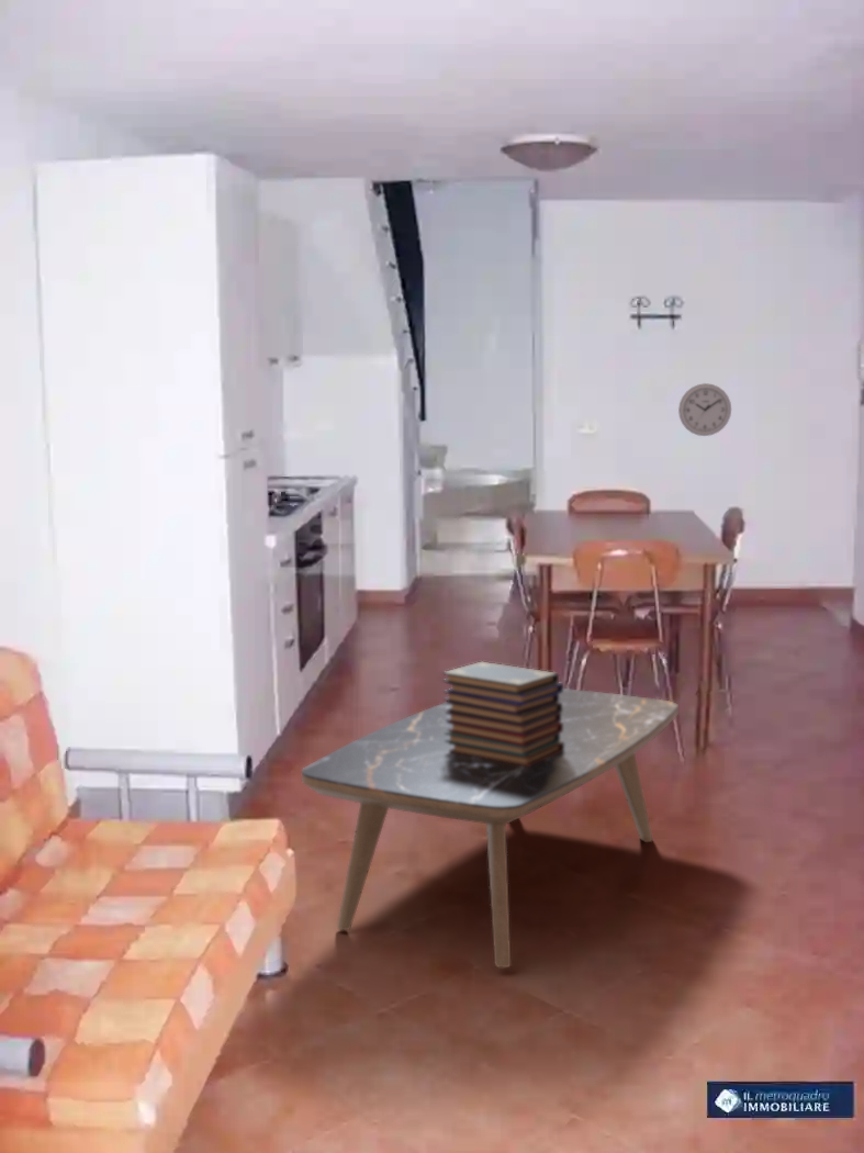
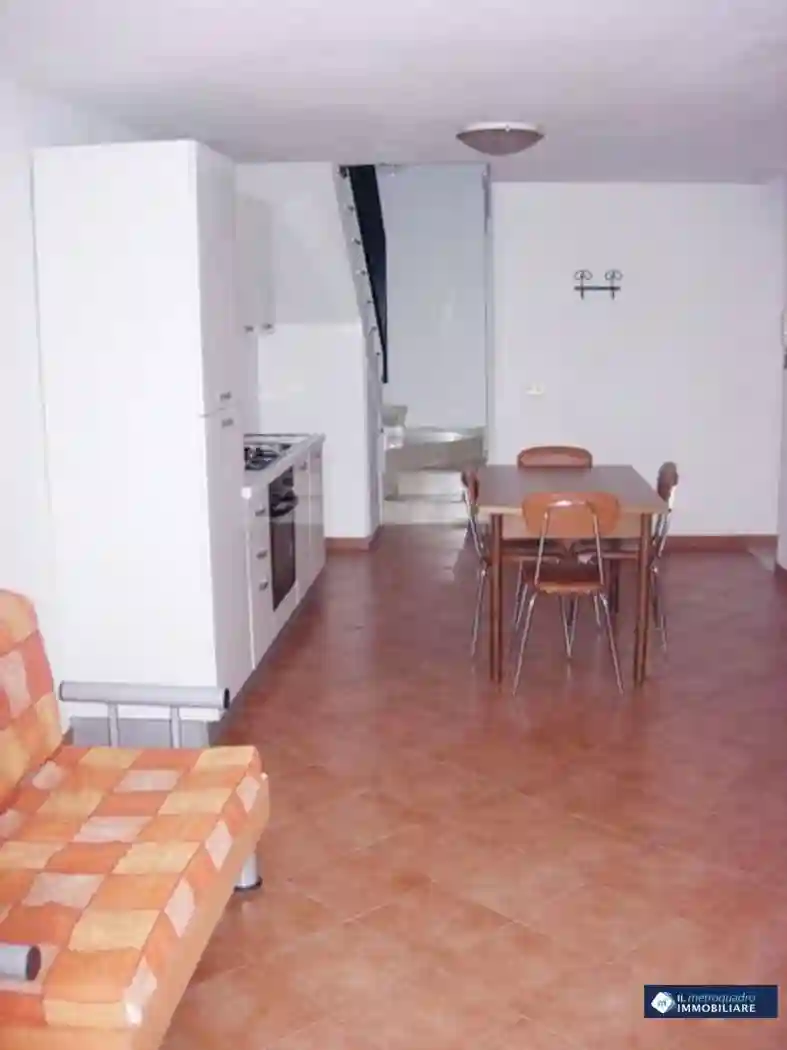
- book stack [441,661,564,766]
- wall clock [677,382,732,437]
- coffee table [301,687,680,969]
